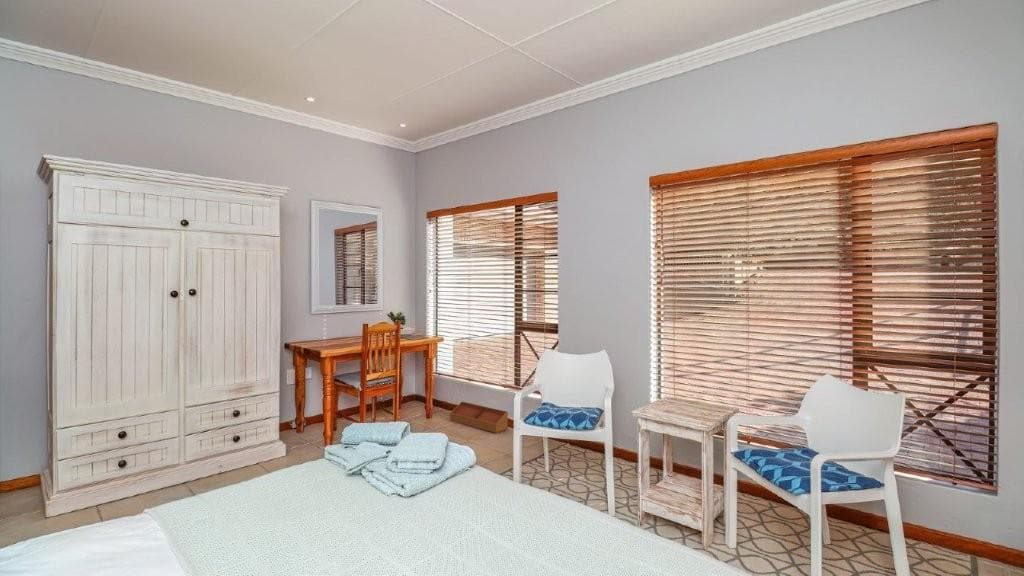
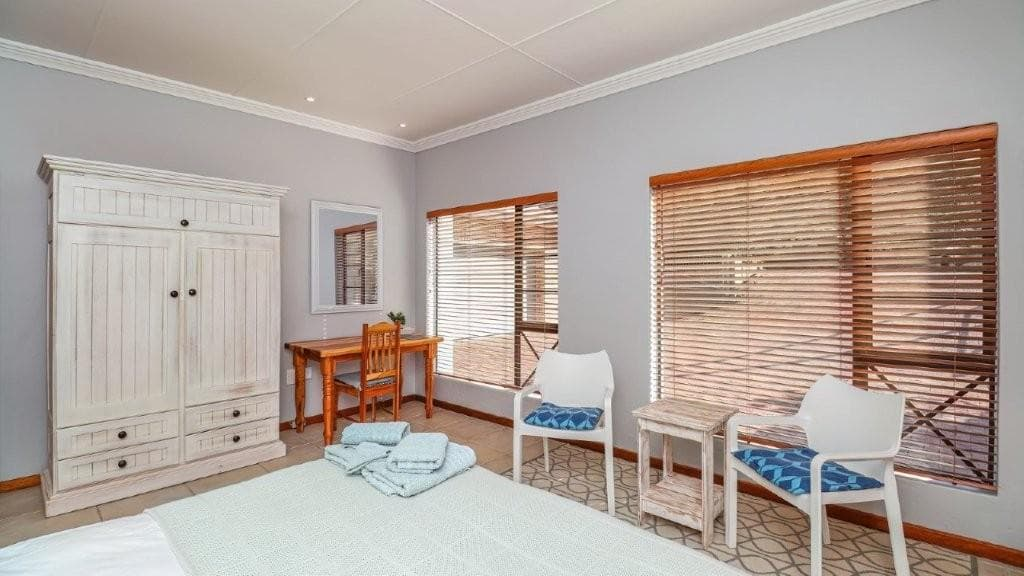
- storage bin [449,401,509,434]
